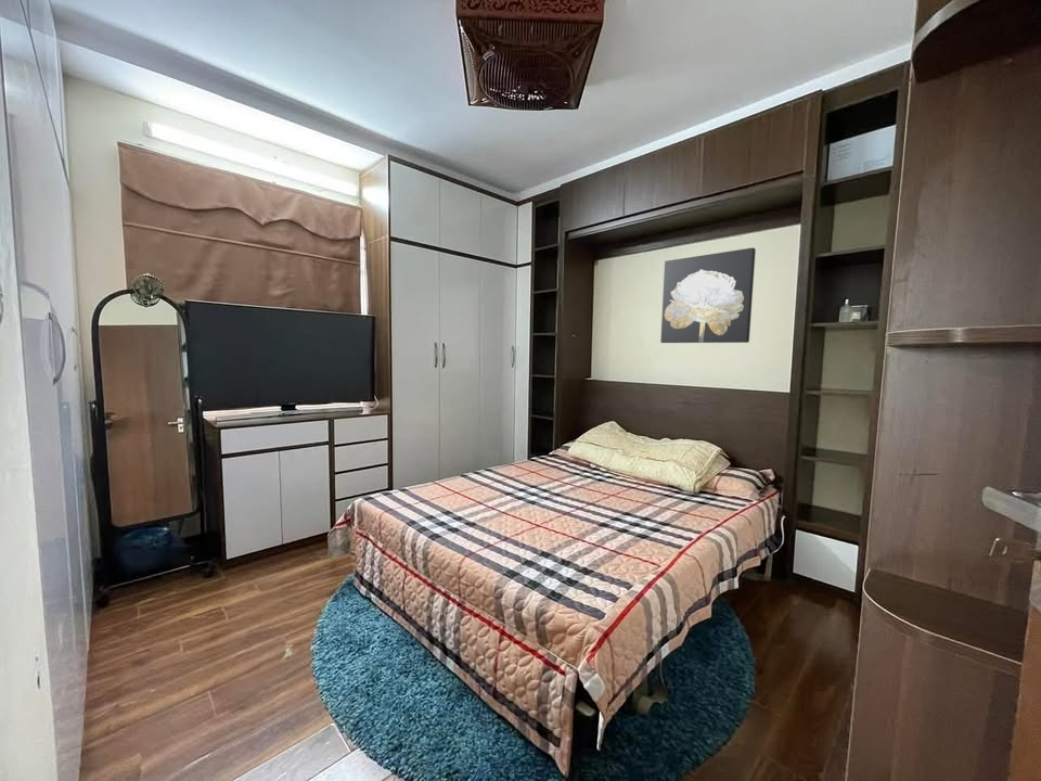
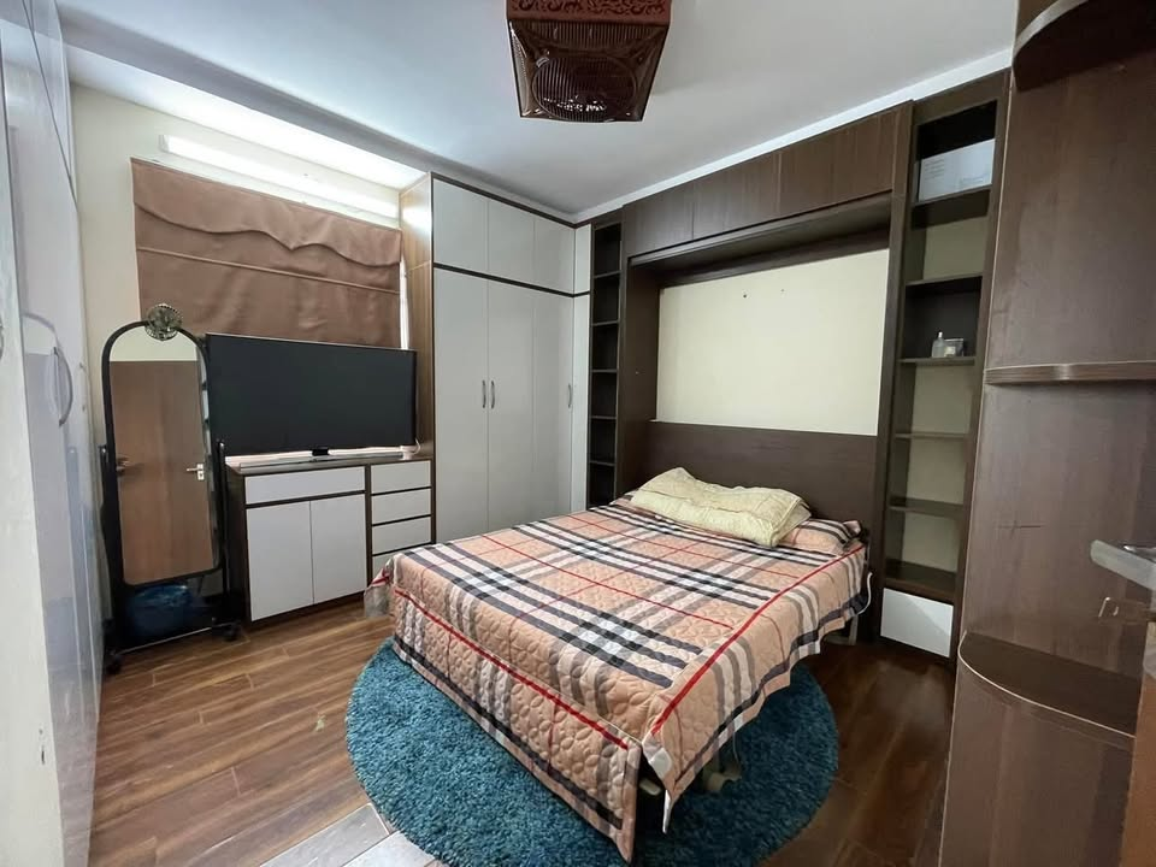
- wall art [659,247,757,344]
